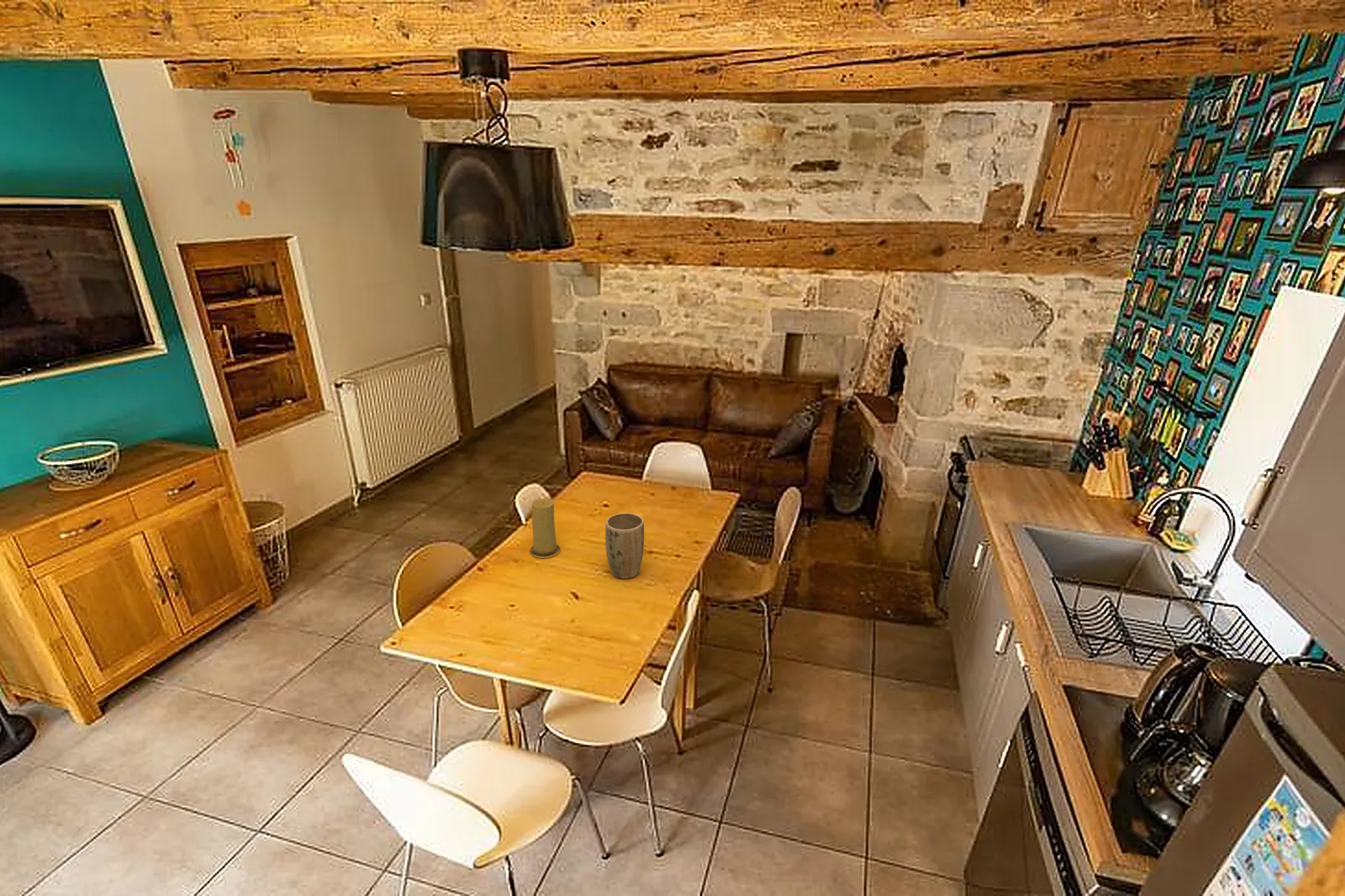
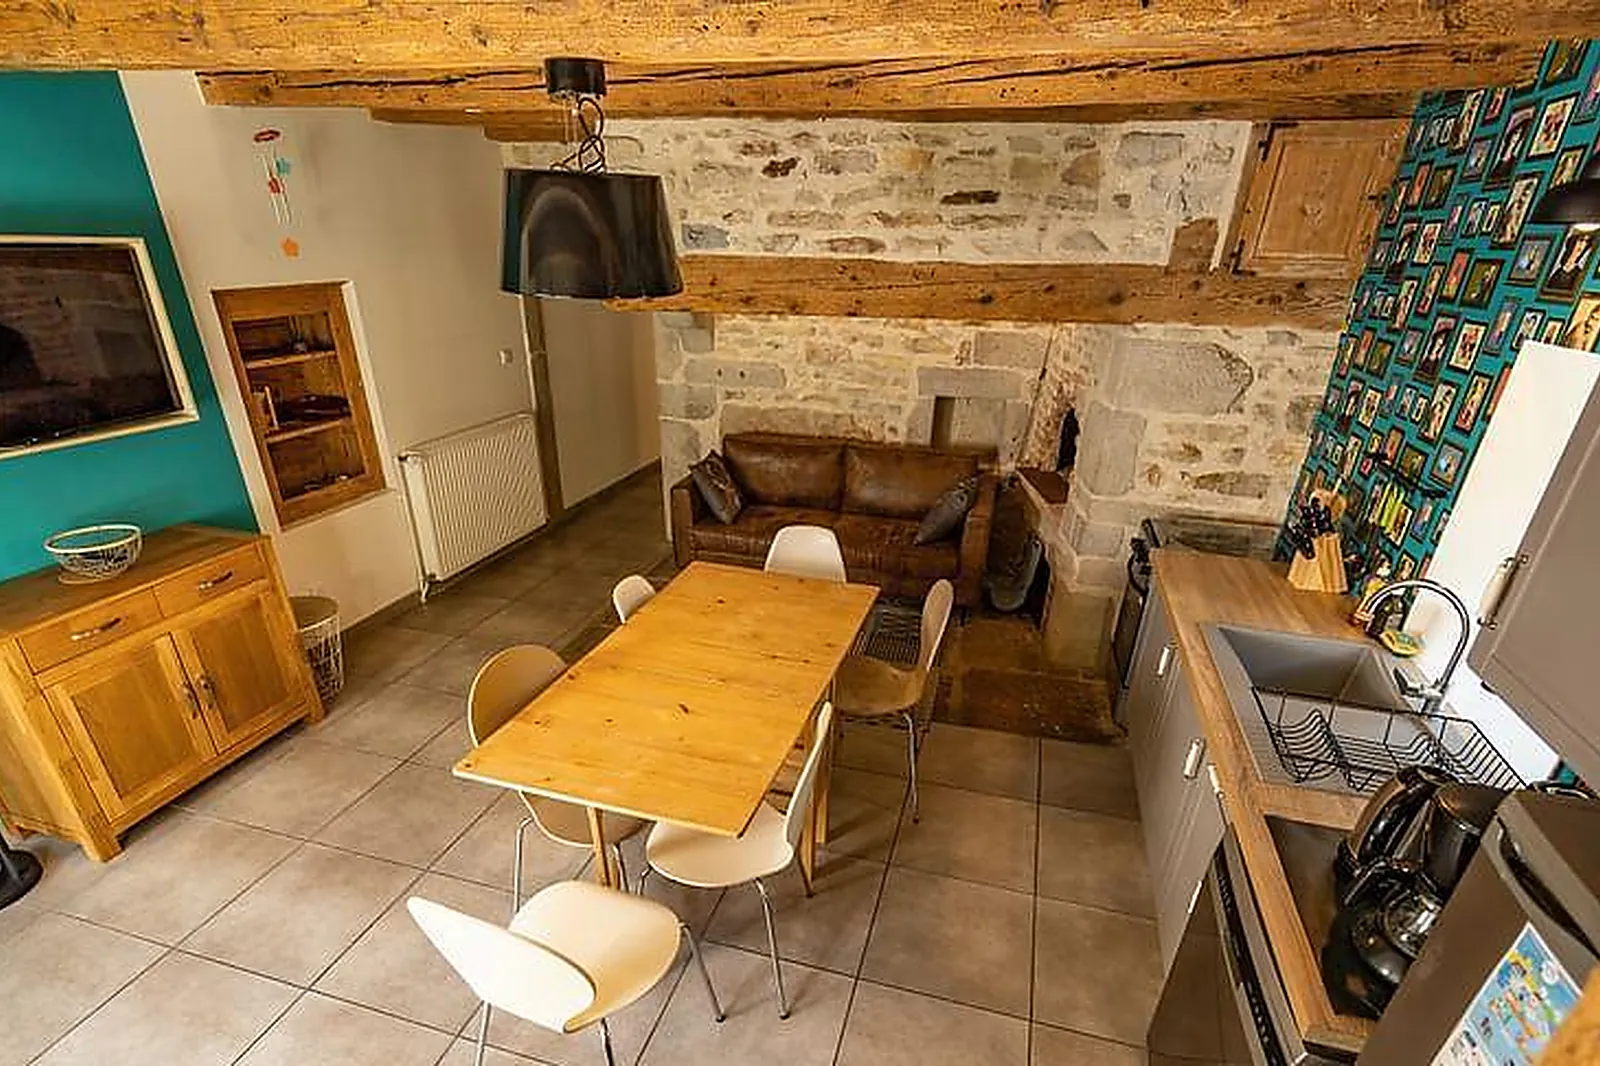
- plant pot [604,512,645,580]
- candle [529,498,562,559]
